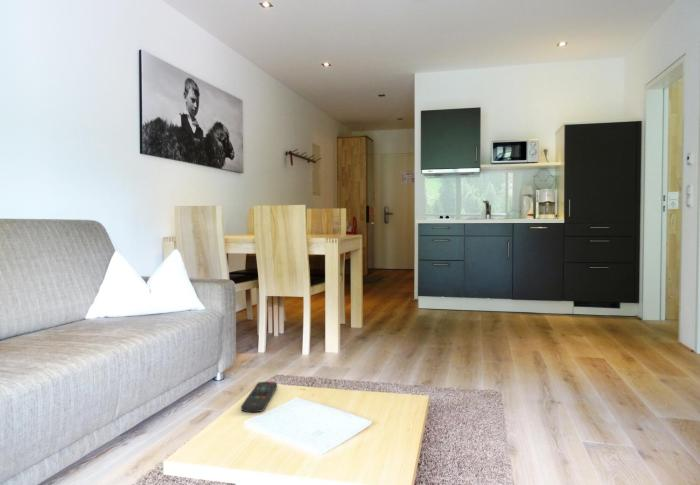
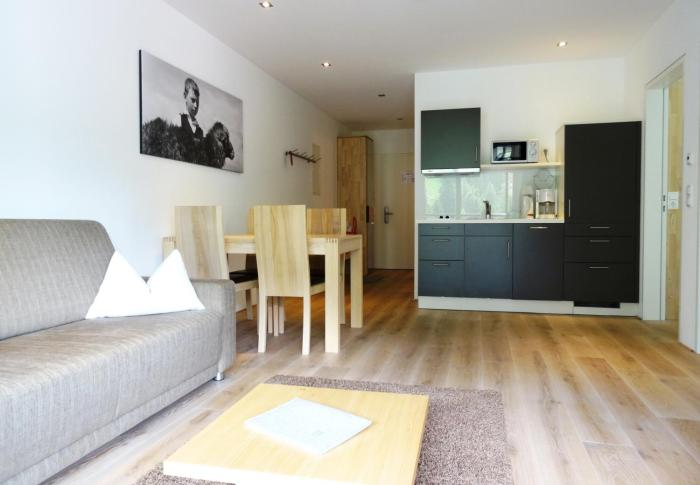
- remote control [240,381,278,413]
